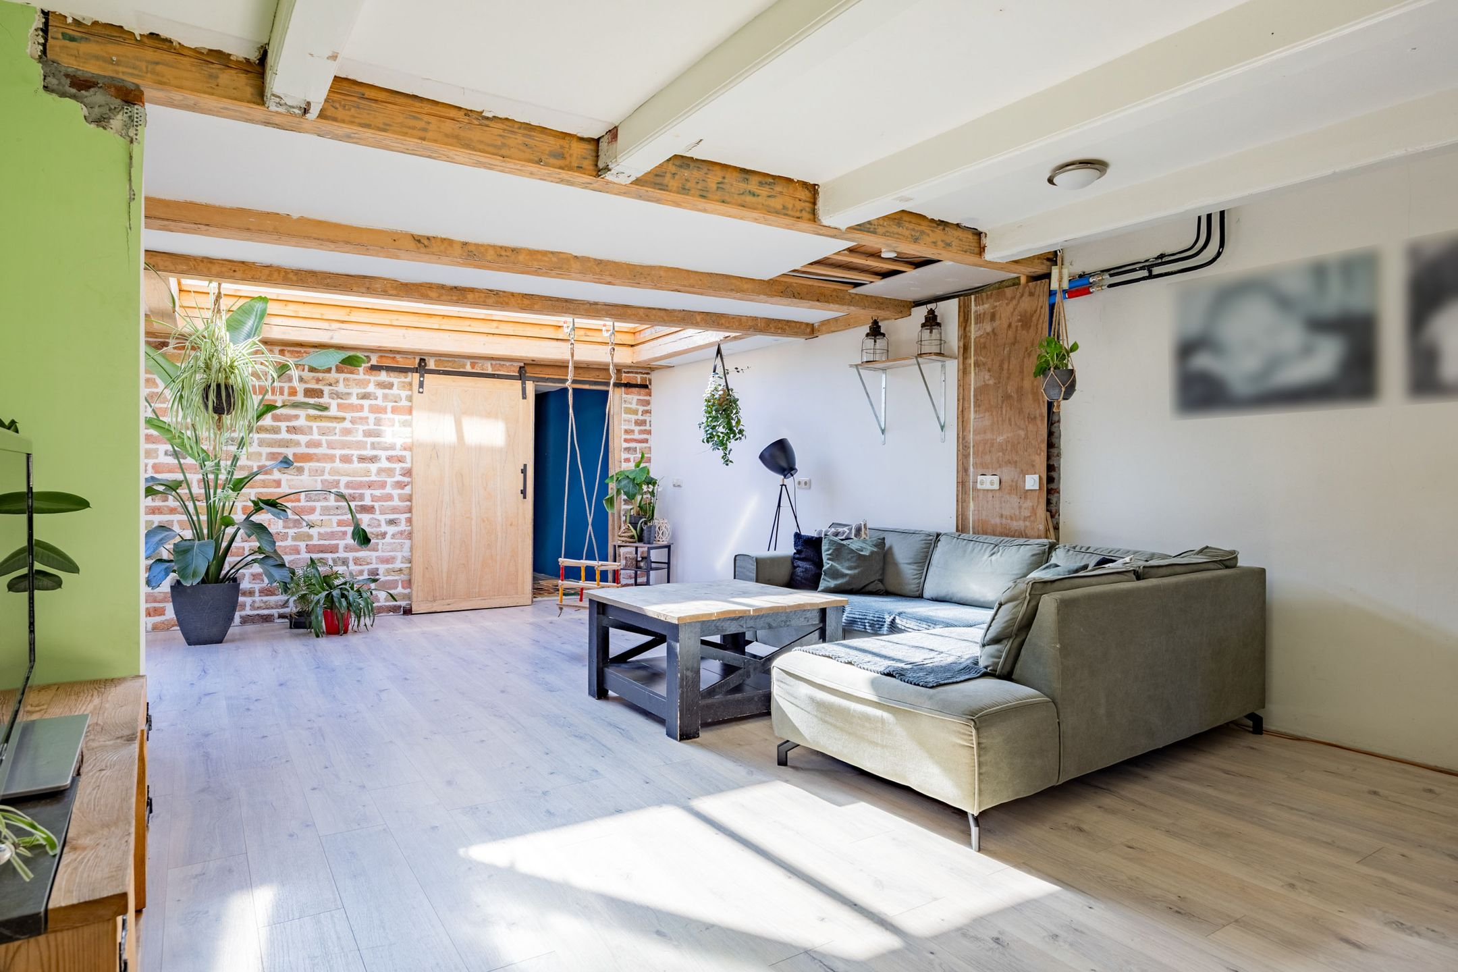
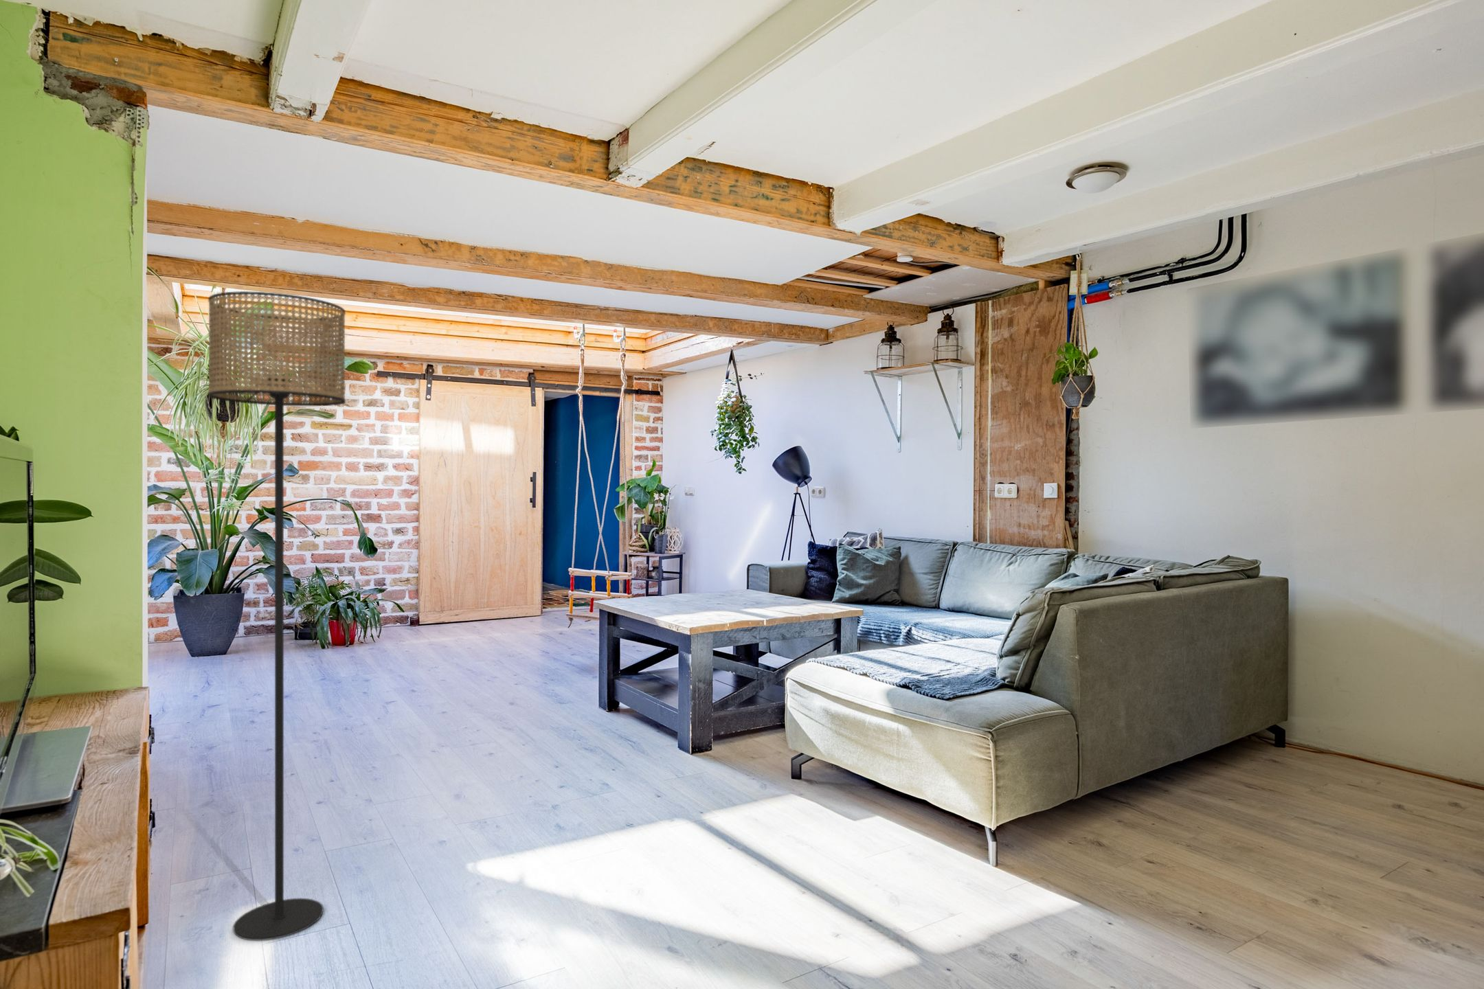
+ floor lamp [208,290,347,940]
